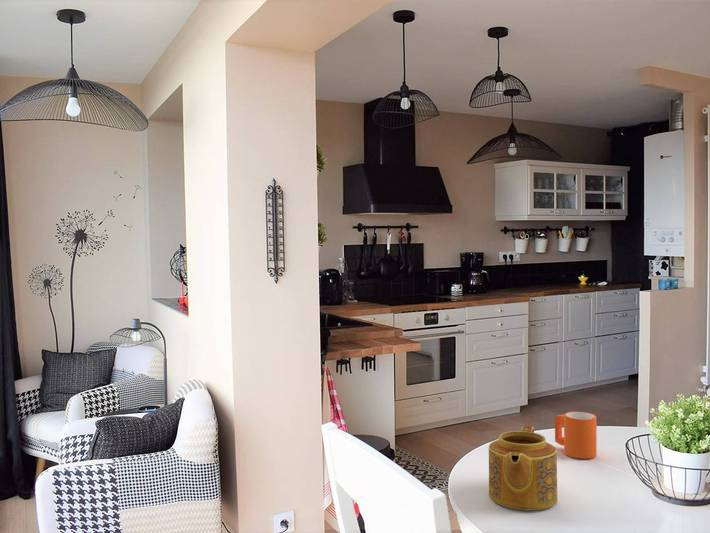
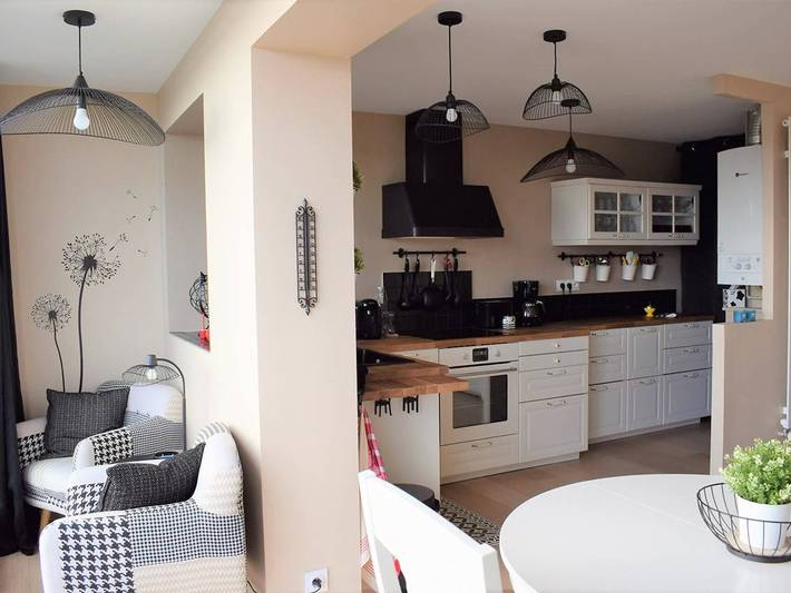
- teapot [488,425,559,511]
- mug [554,411,598,460]
